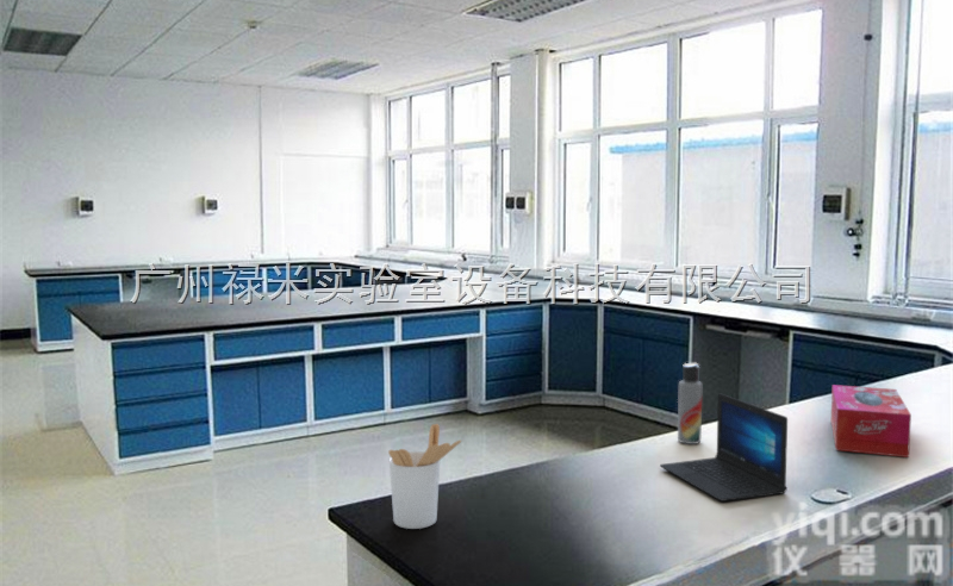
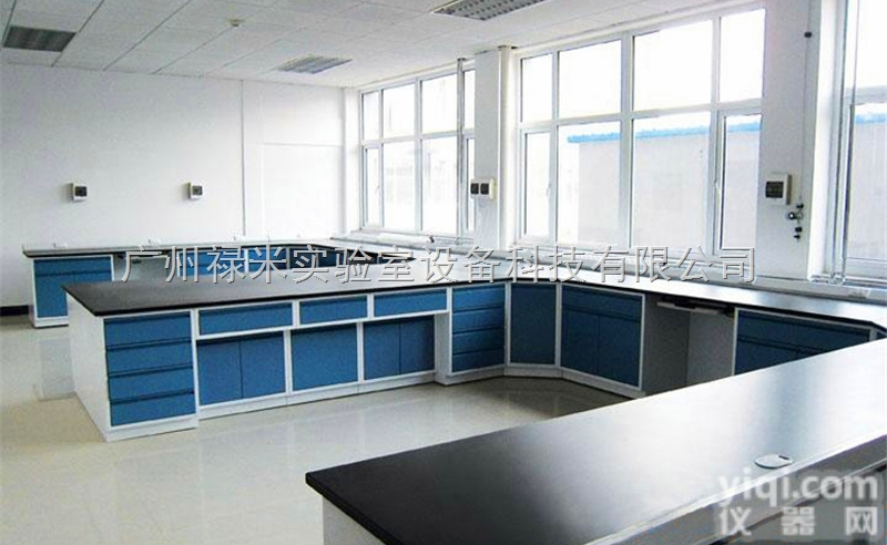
- utensil holder [387,423,462,530]
- lotion bottle [677,362,703,445]
- laptop [659,393,789,503]
- tissue box [830,384,912,459]
